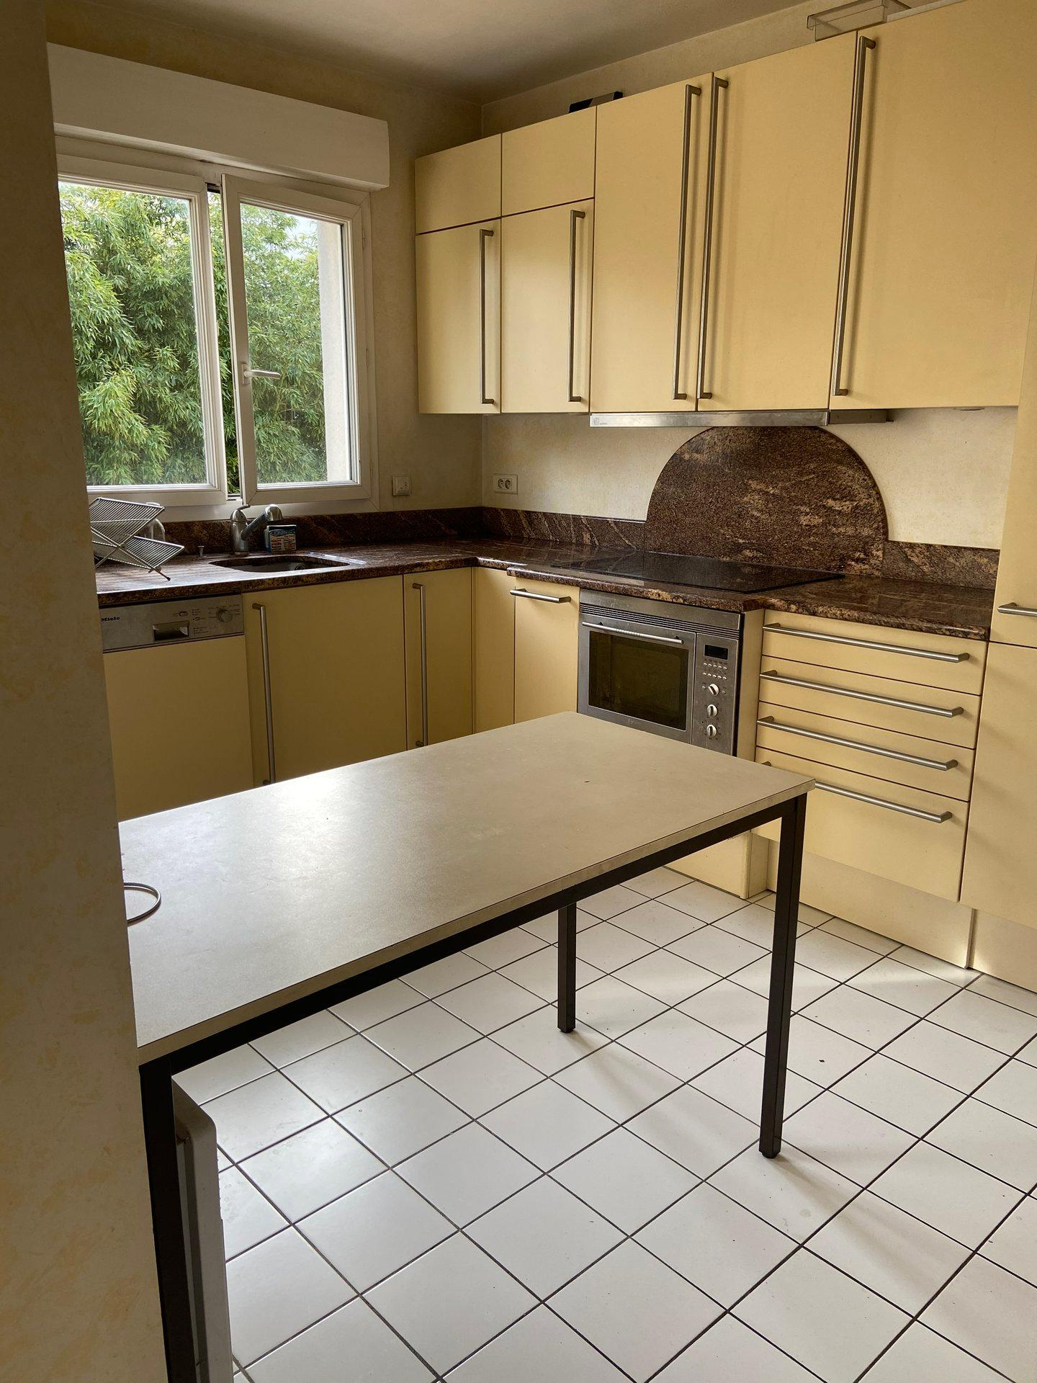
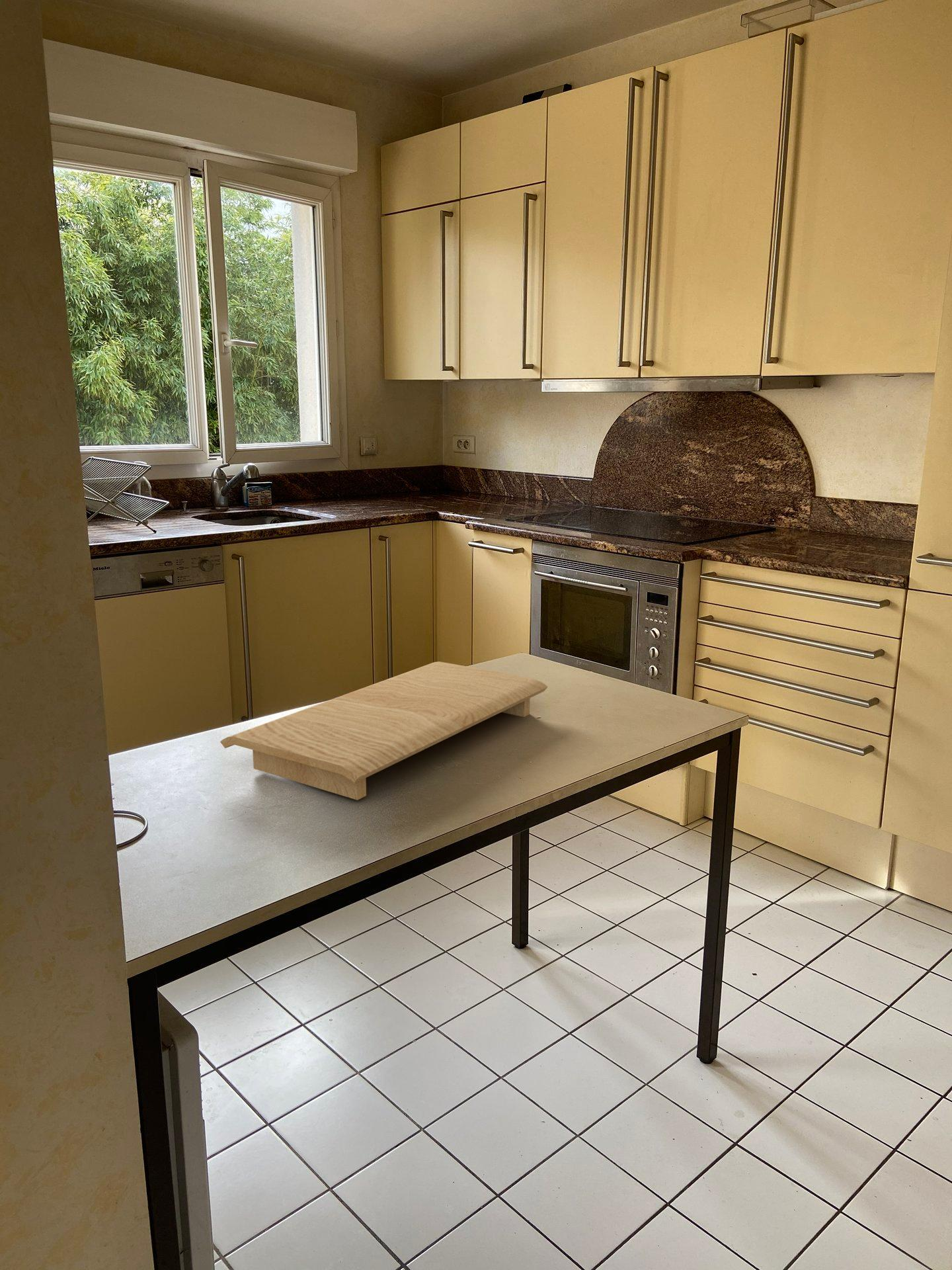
+ cutting board [219,661,548,800]
